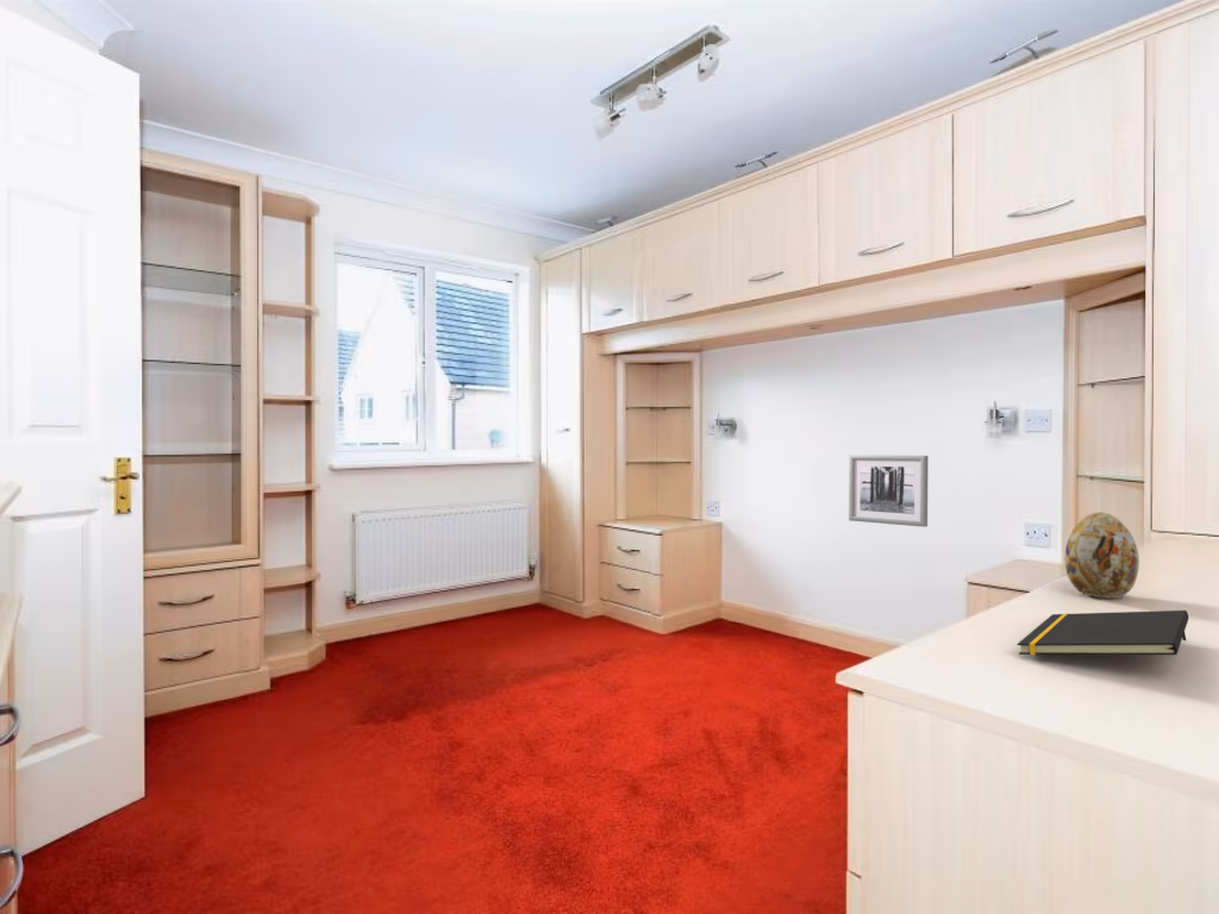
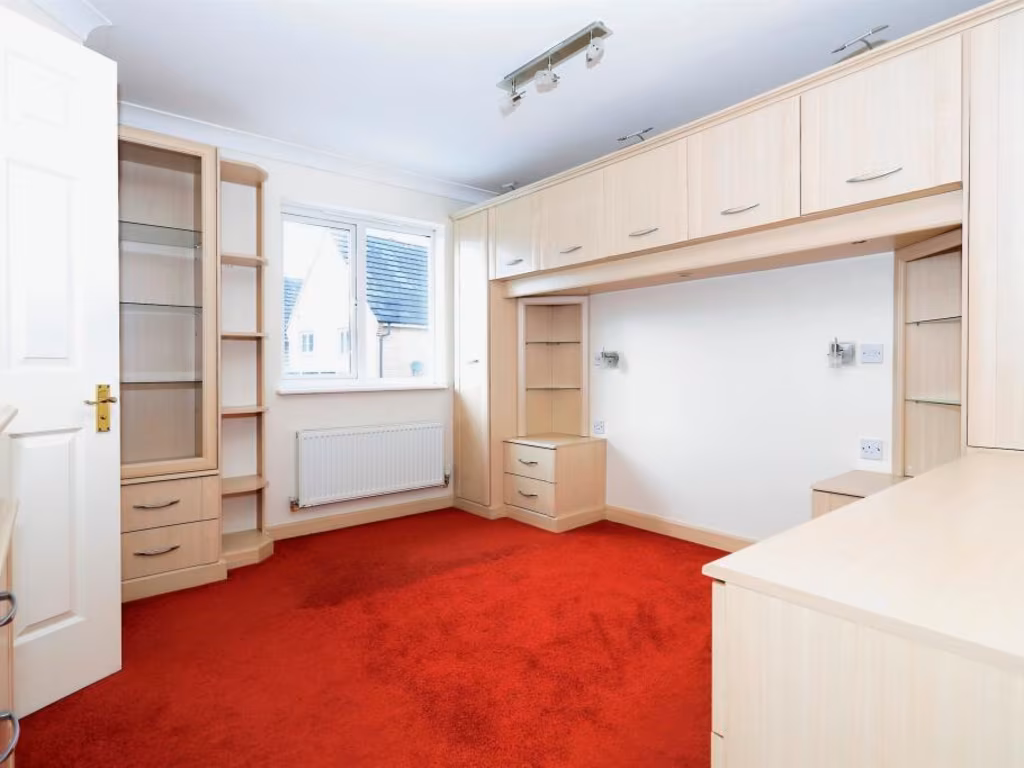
- decorative egg [1063,512,1140,600]
- notepad [1017,609,1190,656]
- wall art [848,453,930,528]
